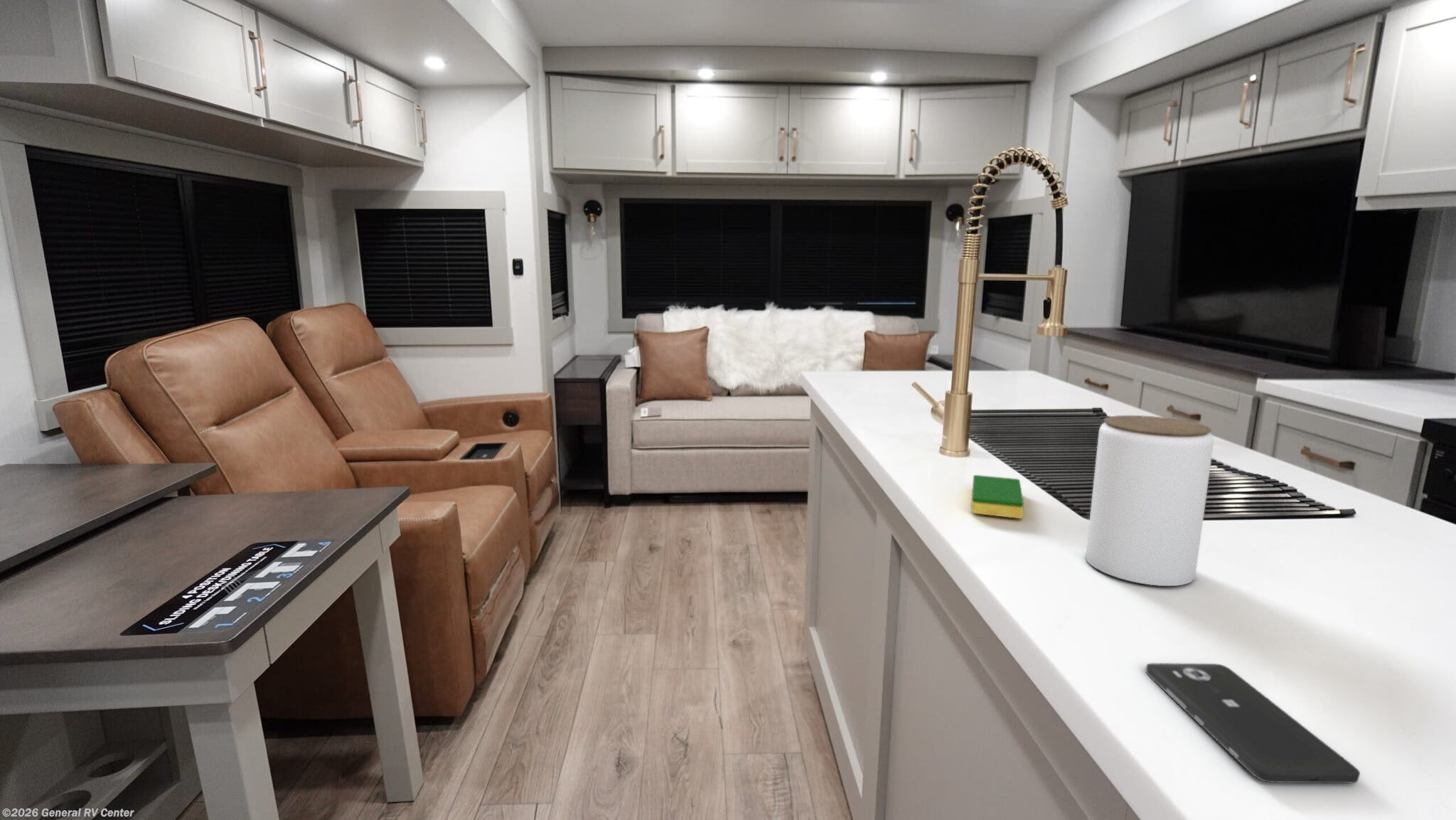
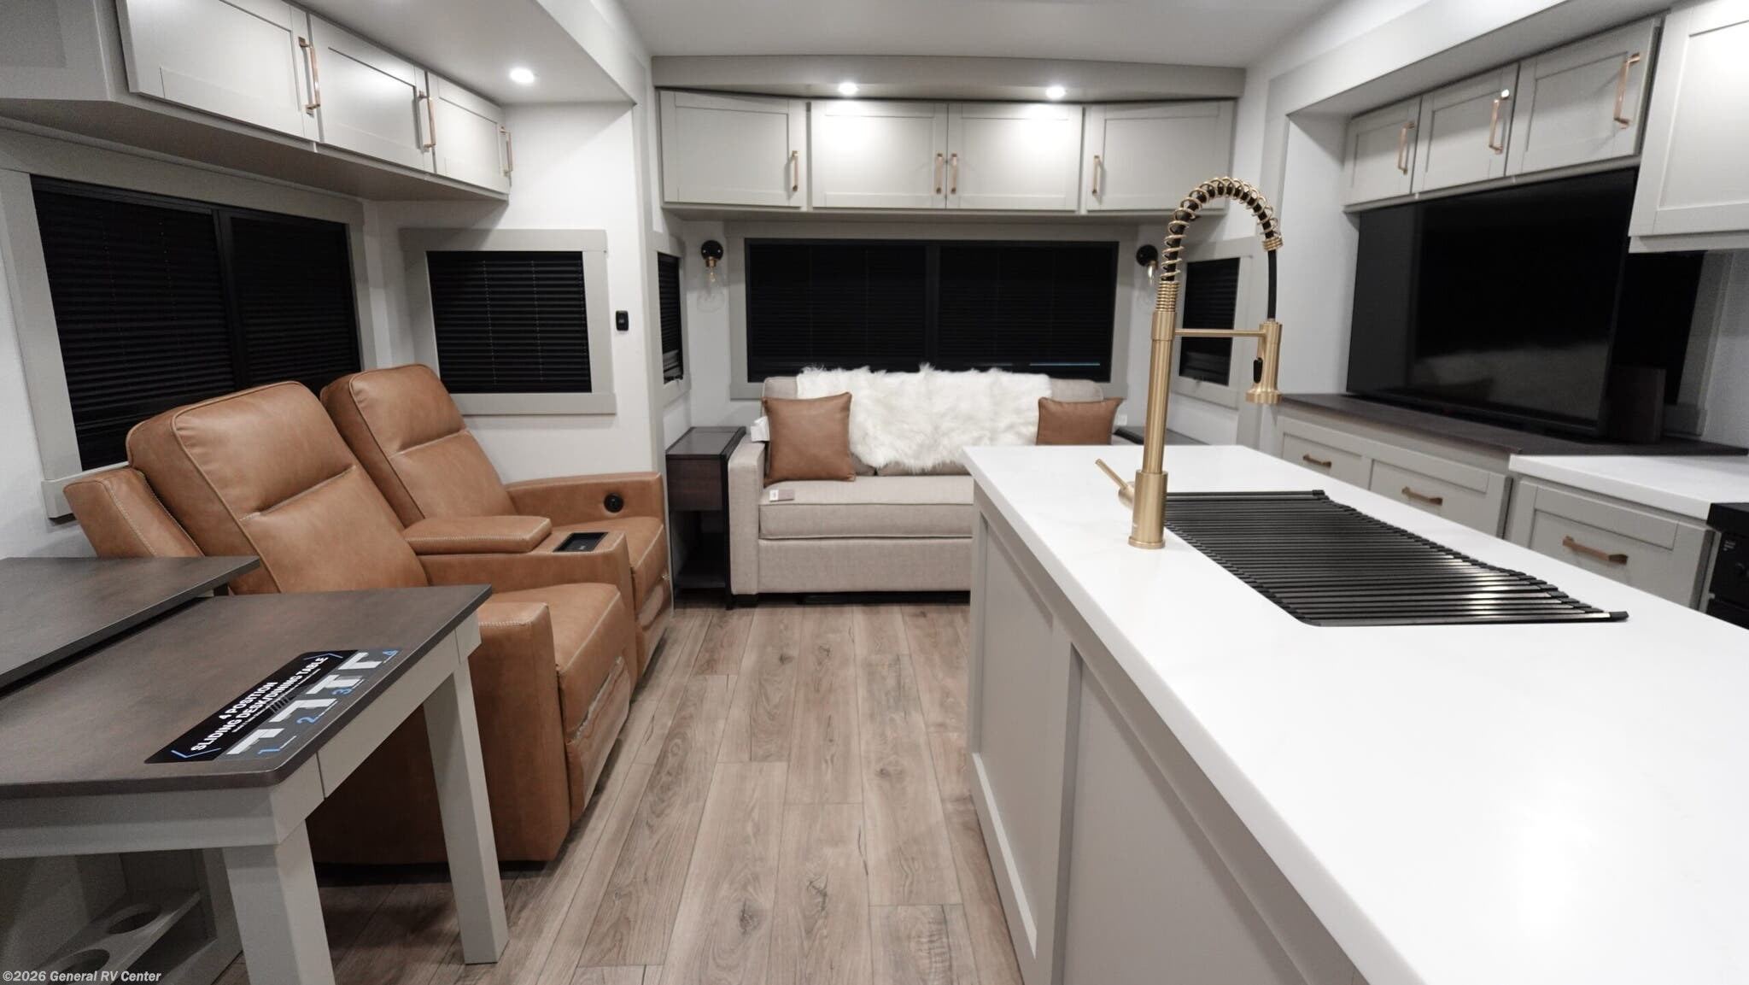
- jar [1085,415,1214,587]
- smartphone [1145,663,1361,784]
- dish sponge [970,474,1024,519]
